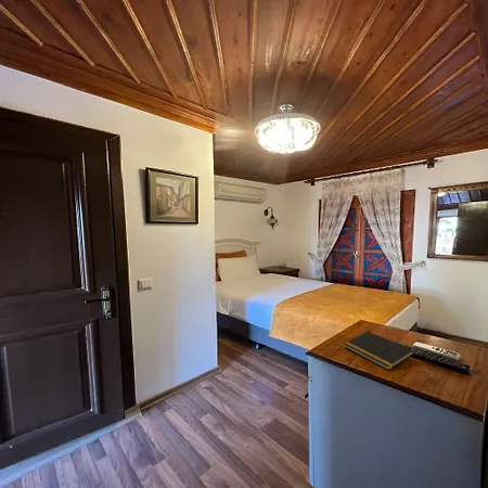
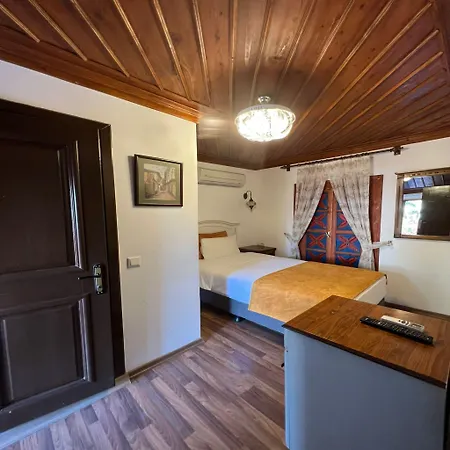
- notepad [343,330,415,371]
